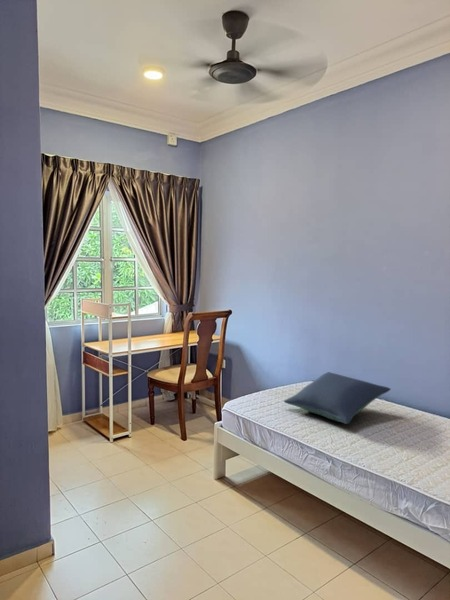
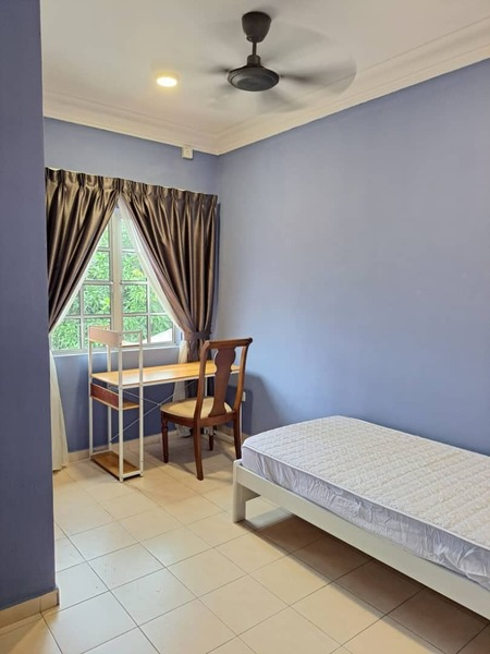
- pillow [283,371,392,425]
